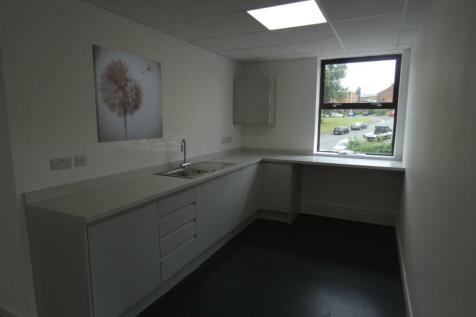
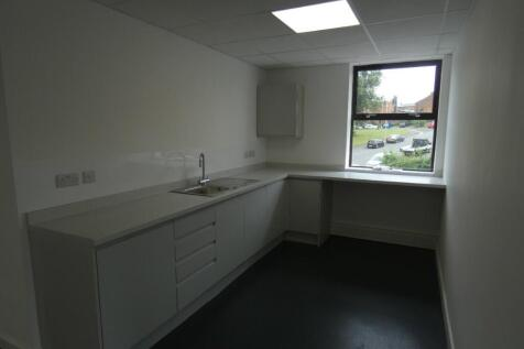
- wall art [91,43,164,144]
